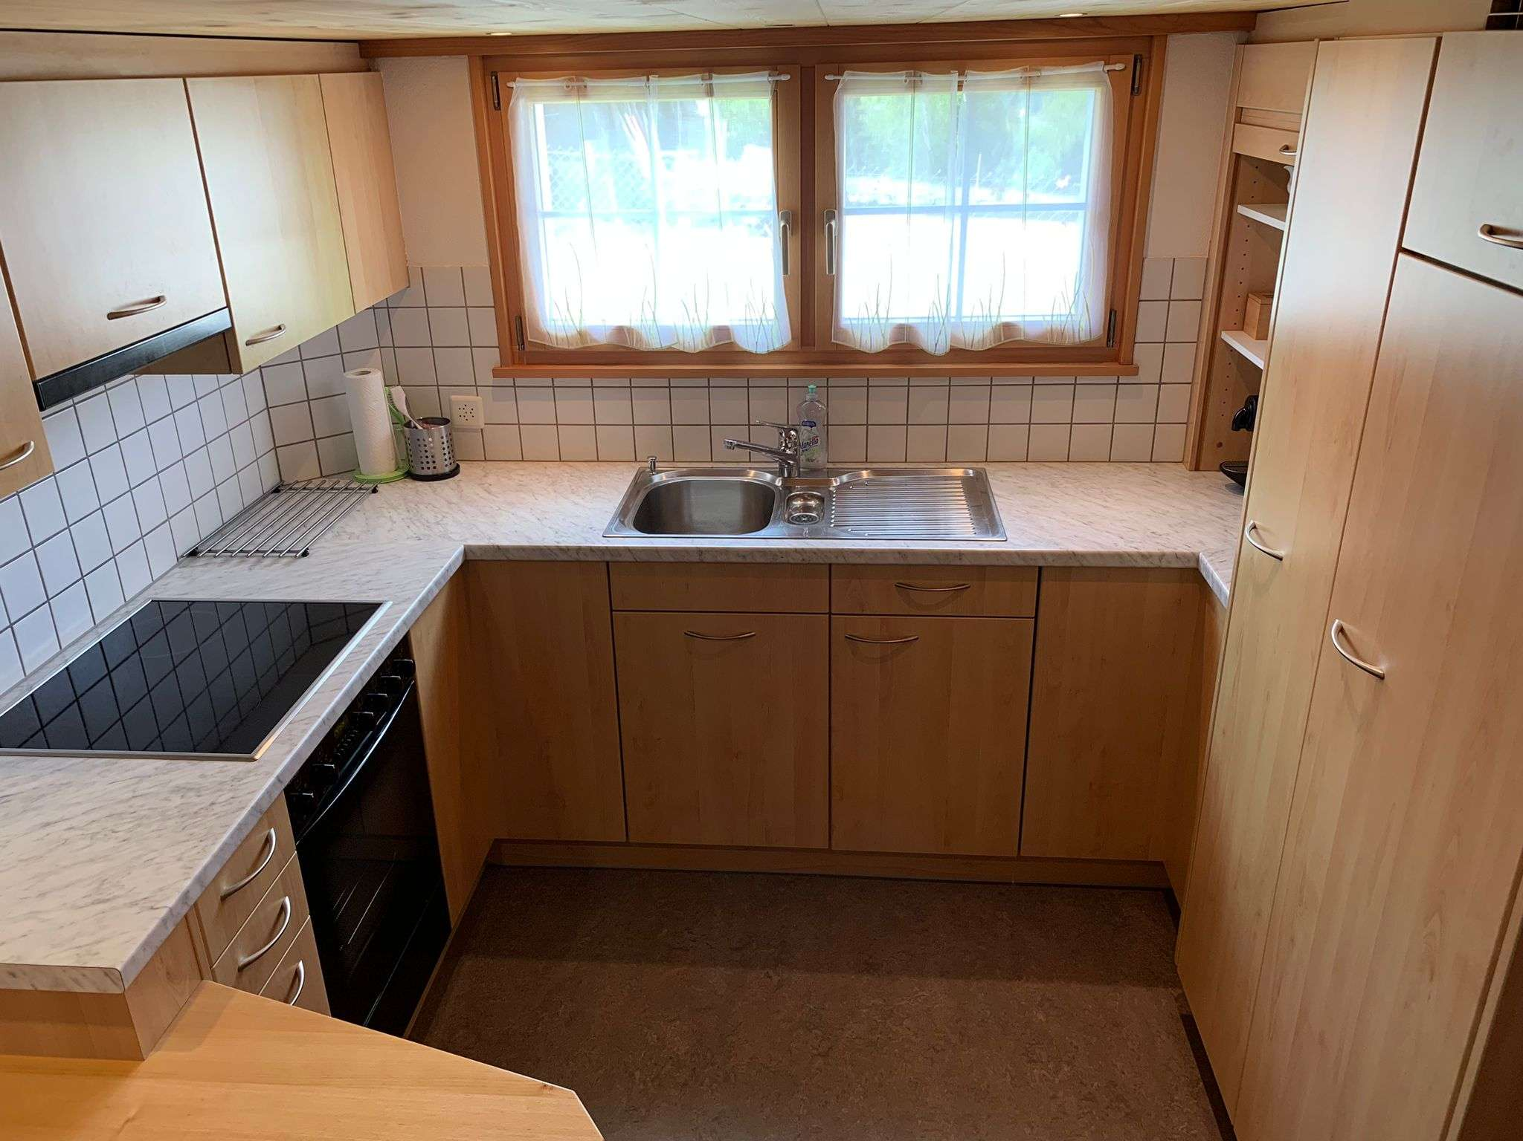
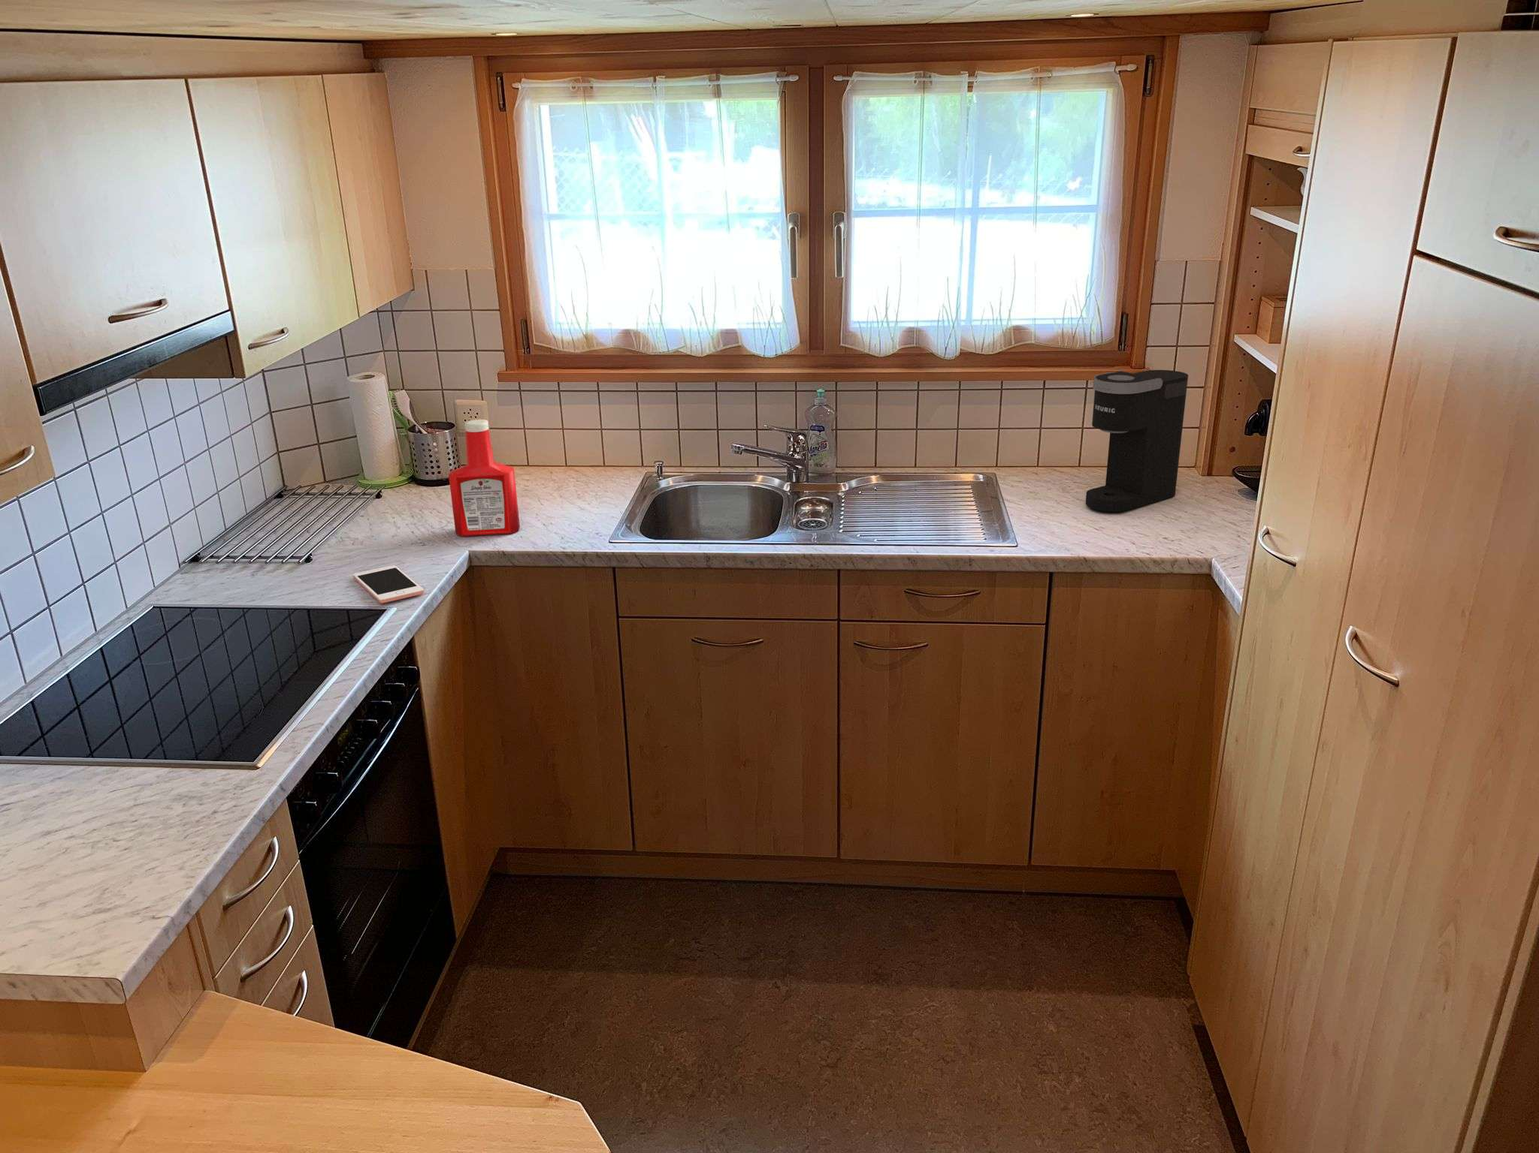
+ cell phone [353,564,424,603]
+ soap bottle [448,419,521,537]
+ coffee maker [1085,369,1189,512]
